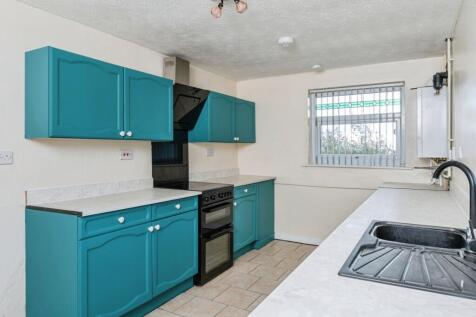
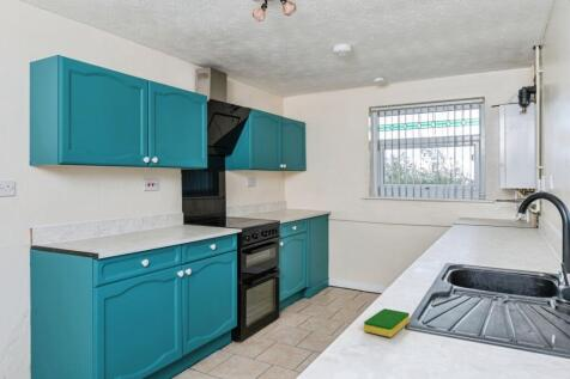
+ dish sponge [363,307,411,338]
